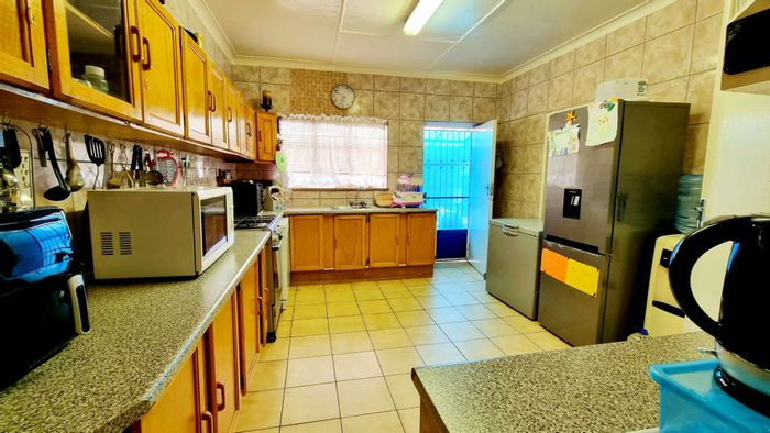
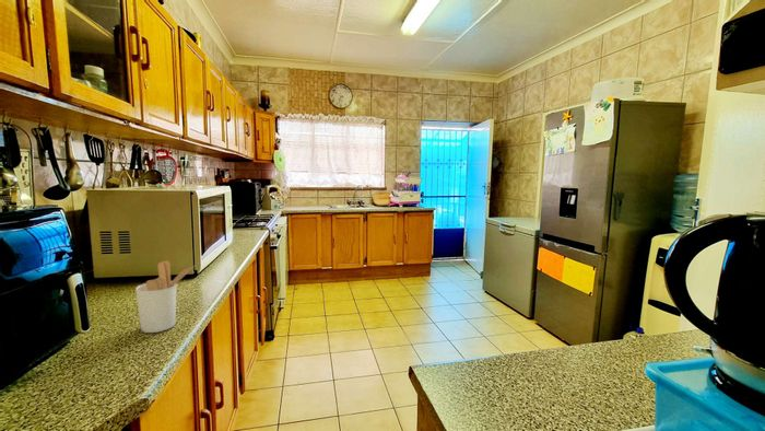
+ utensil holder [134,259,195,334]
